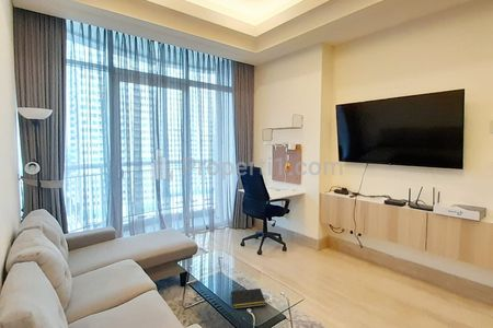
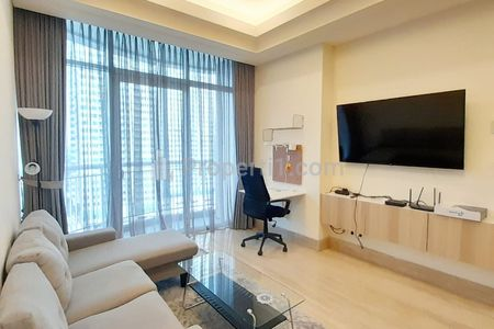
- notepad [229,288,267,309]
